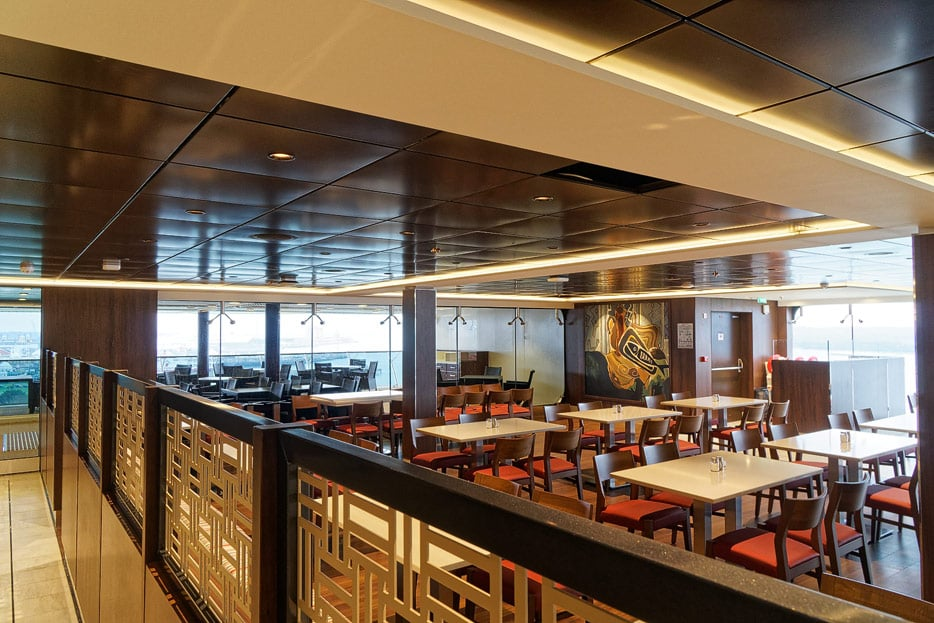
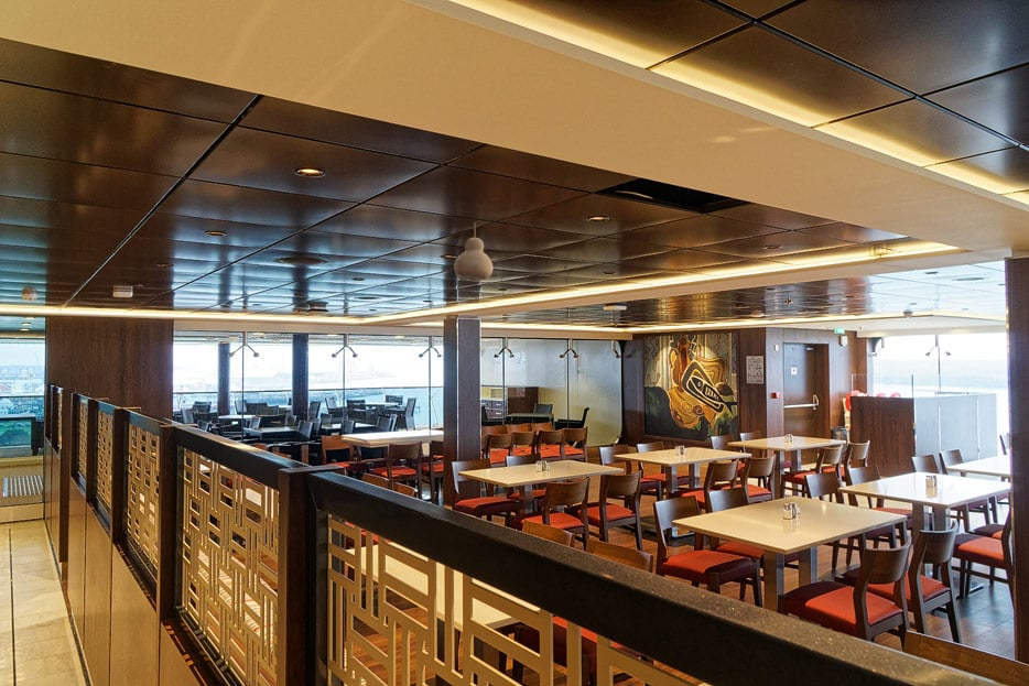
+ pendant light [453,222,494,282]
